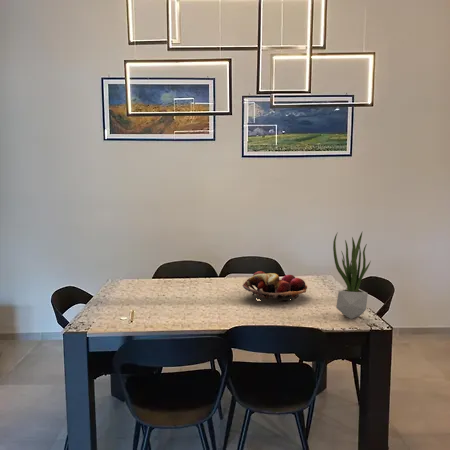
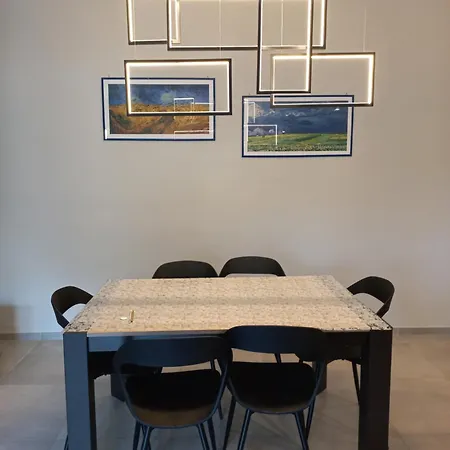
- potted plant [332,231,372,320]
- fruit basket [242,270,308,303]
